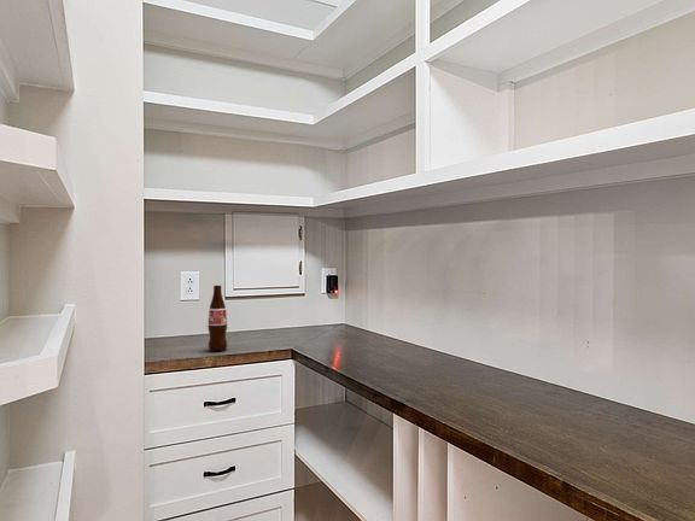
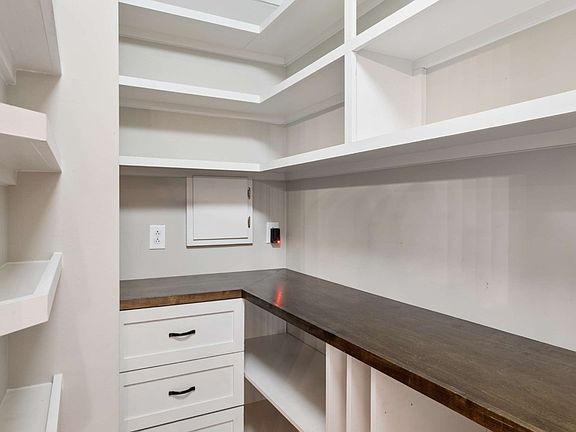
- bottle [206,285,228,352]
